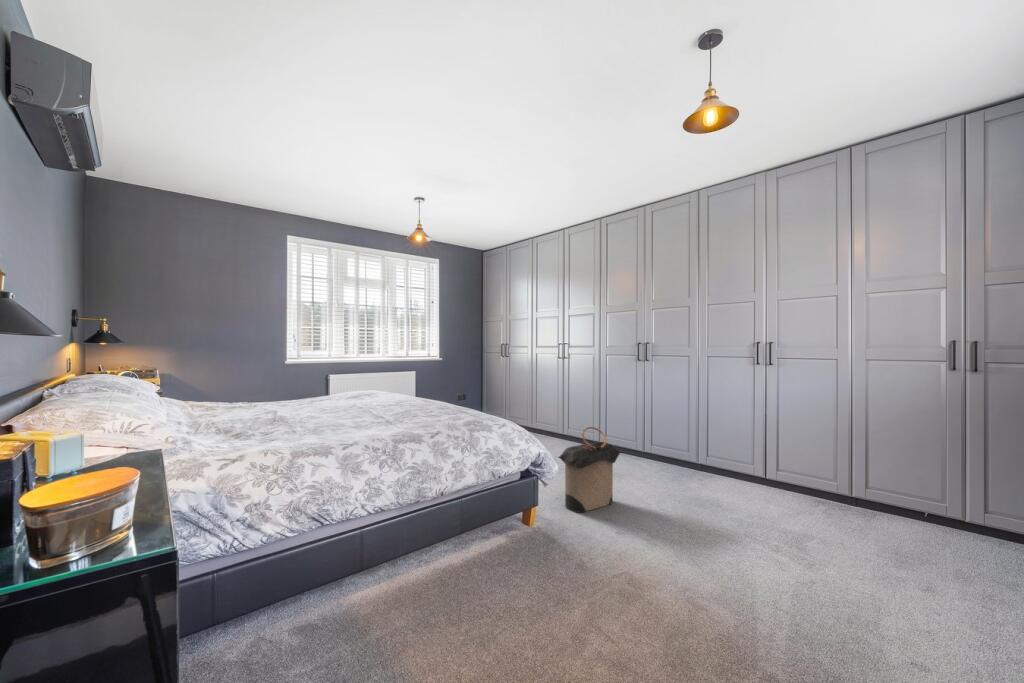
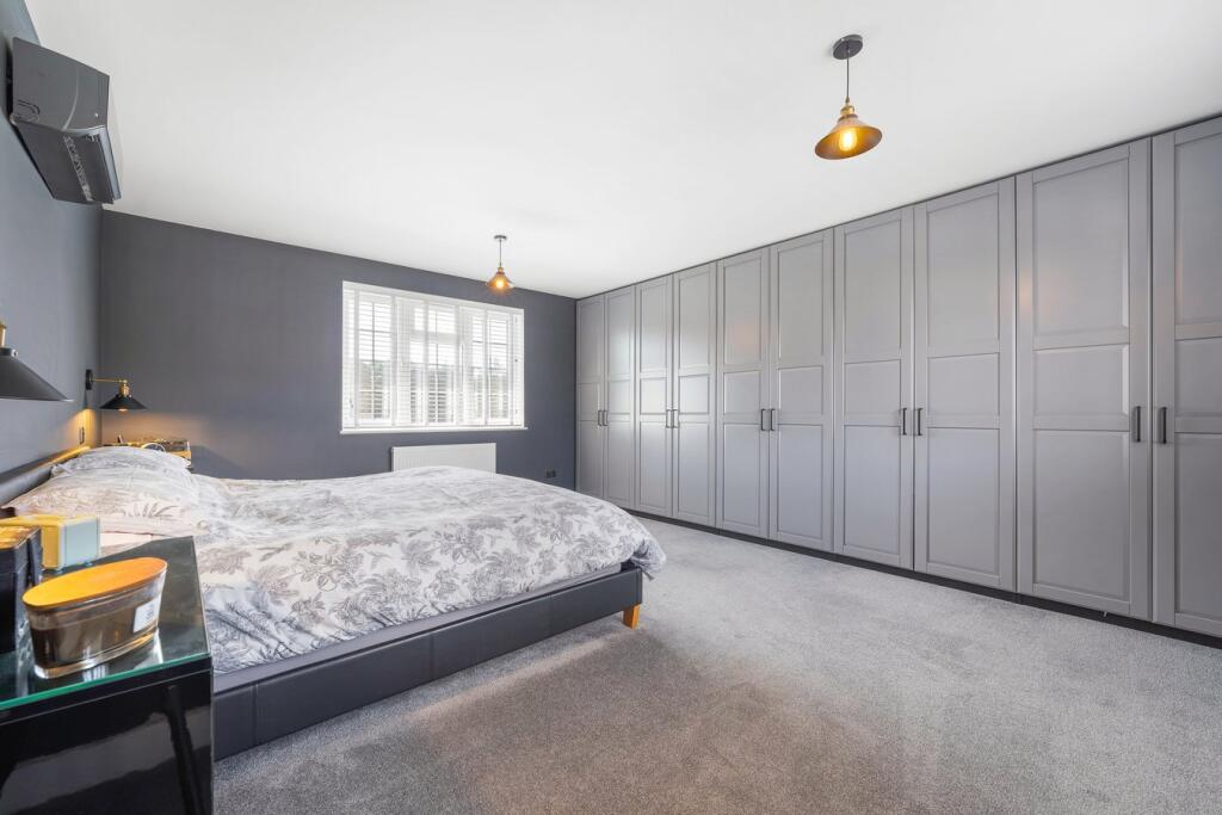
- laundry hamper [557,426,622,514]
